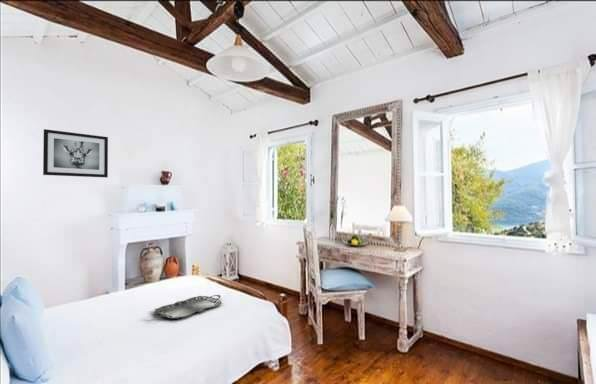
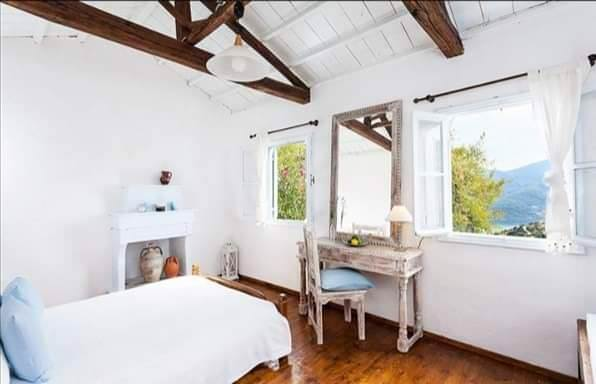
- serving tray [152,294,223,320]
- wall art [42,128,109,178]
